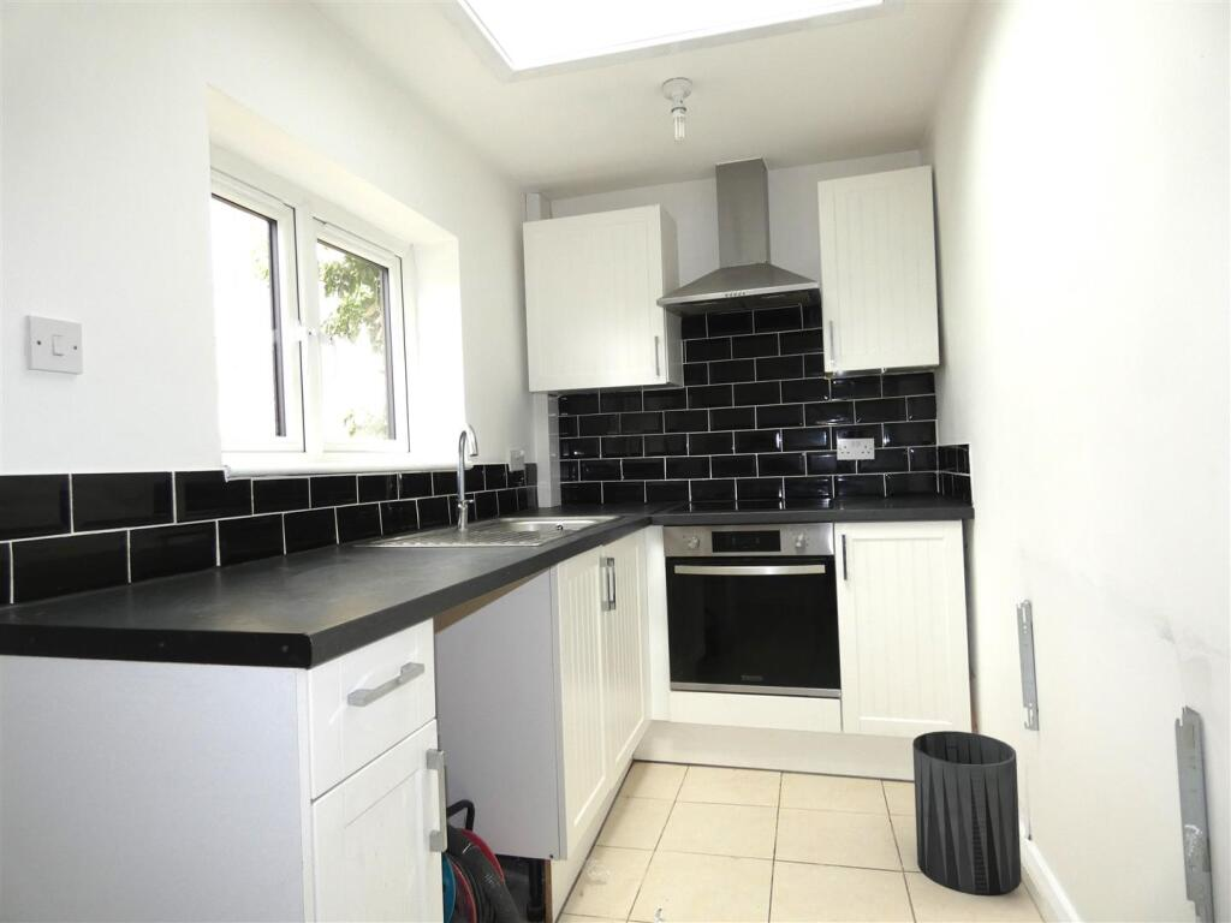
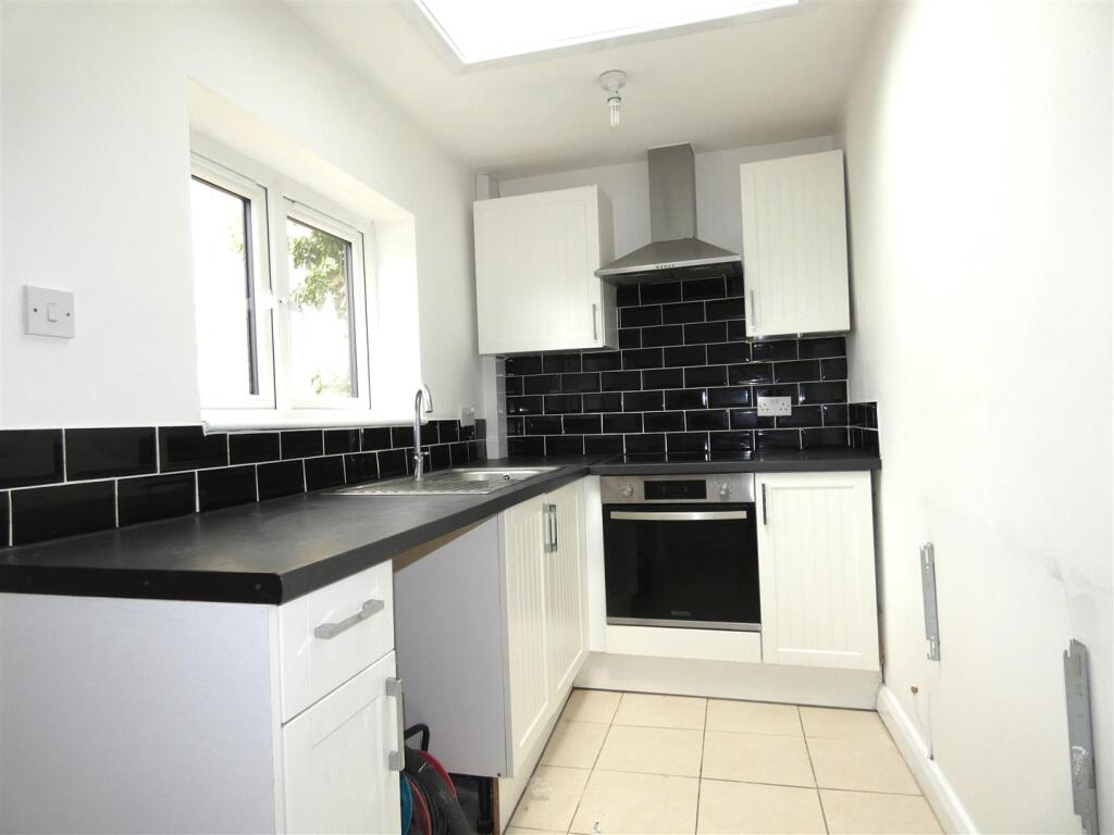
- trash can [911,730,1023,897]
